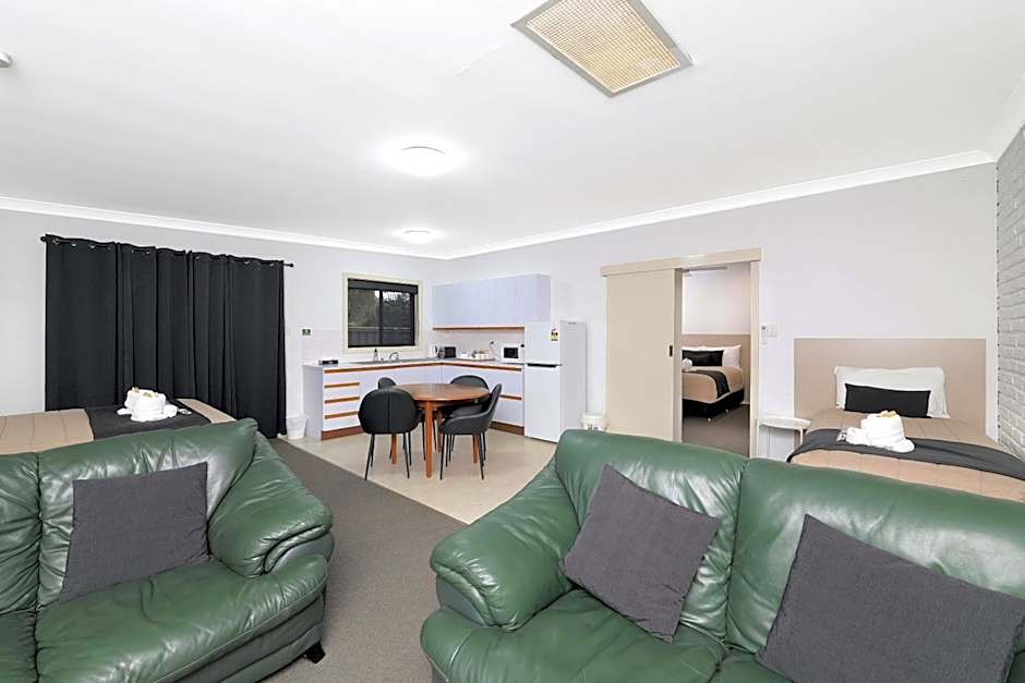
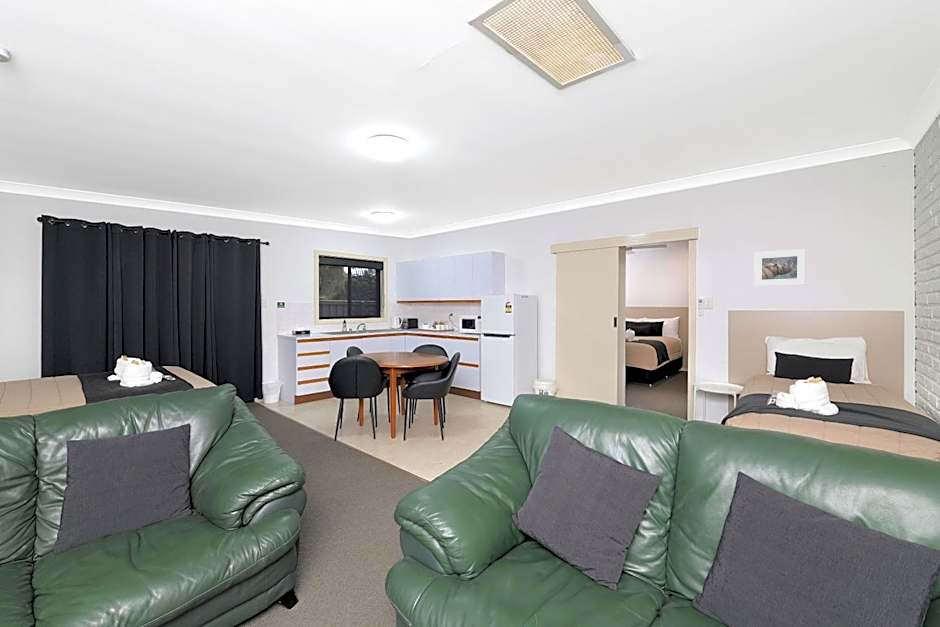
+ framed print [753,248,807,287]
